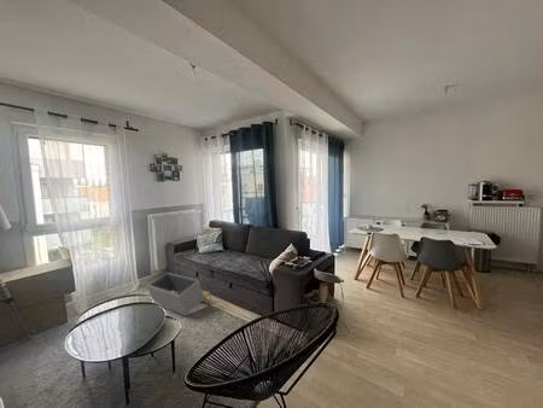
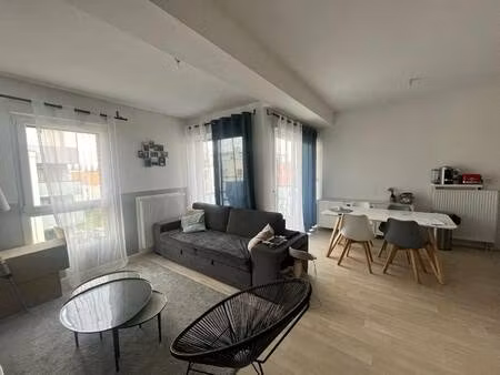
- storage bin [146,272,212,317]
